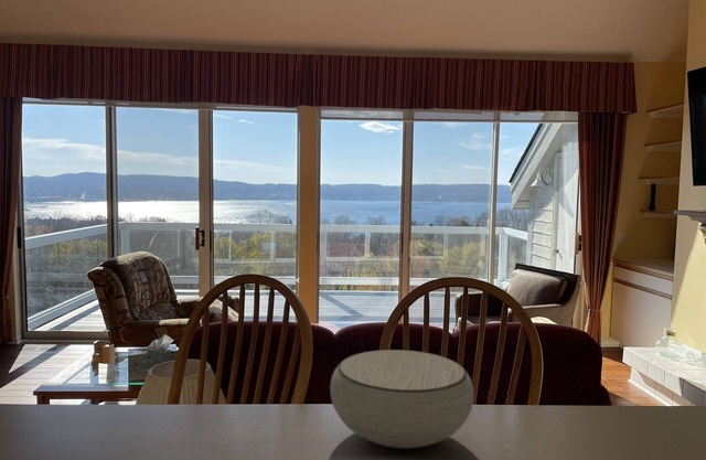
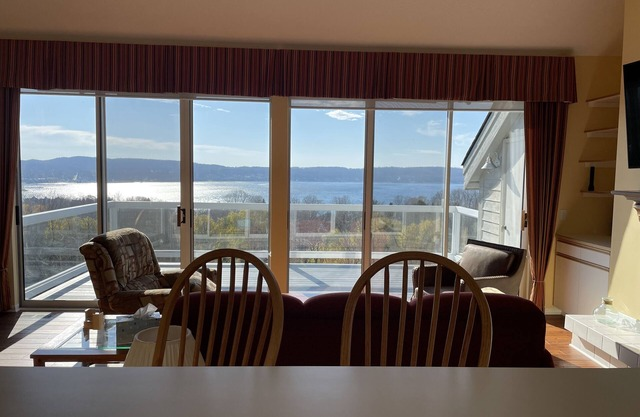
- bowl [329,349,474,449]
